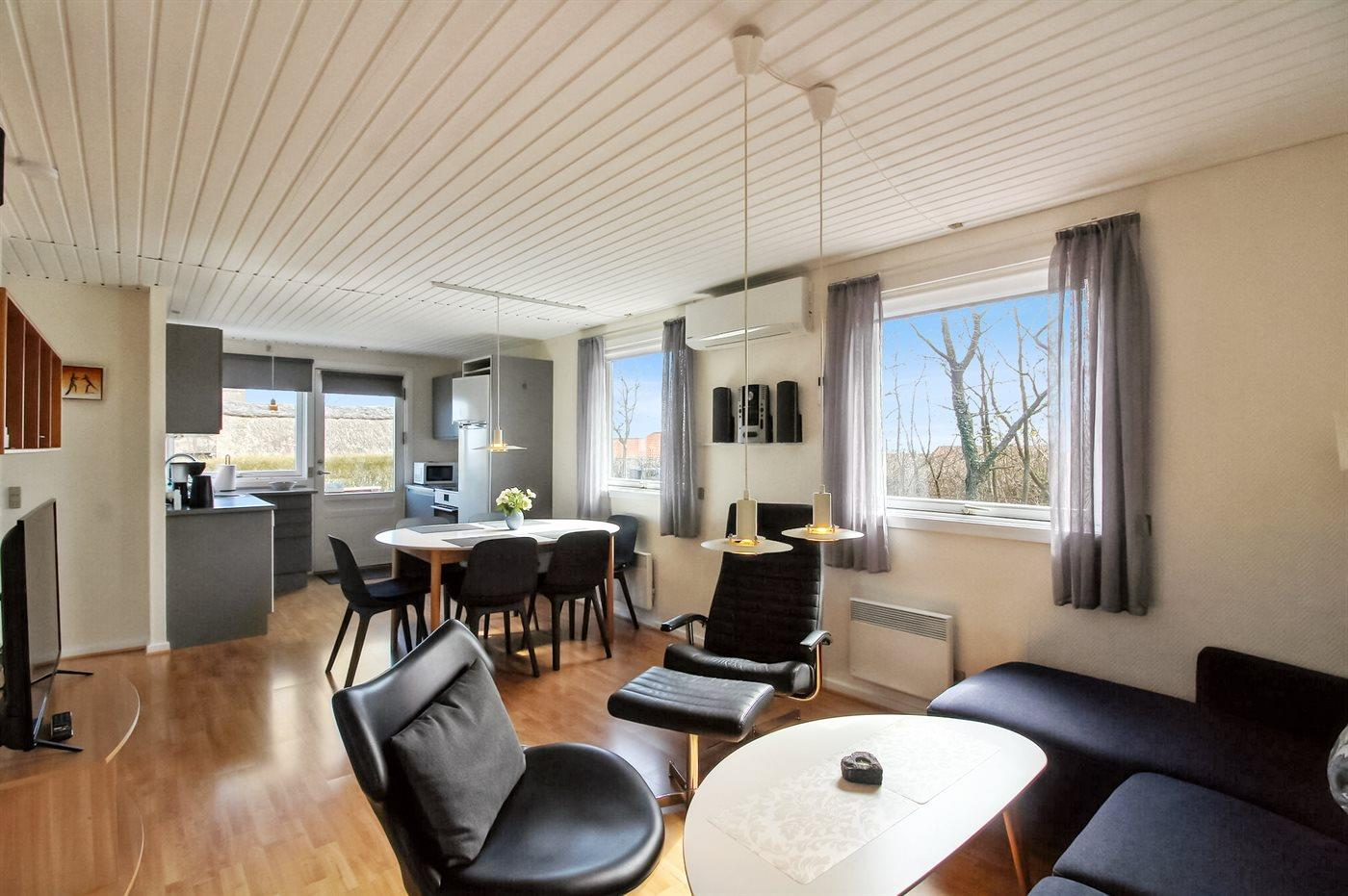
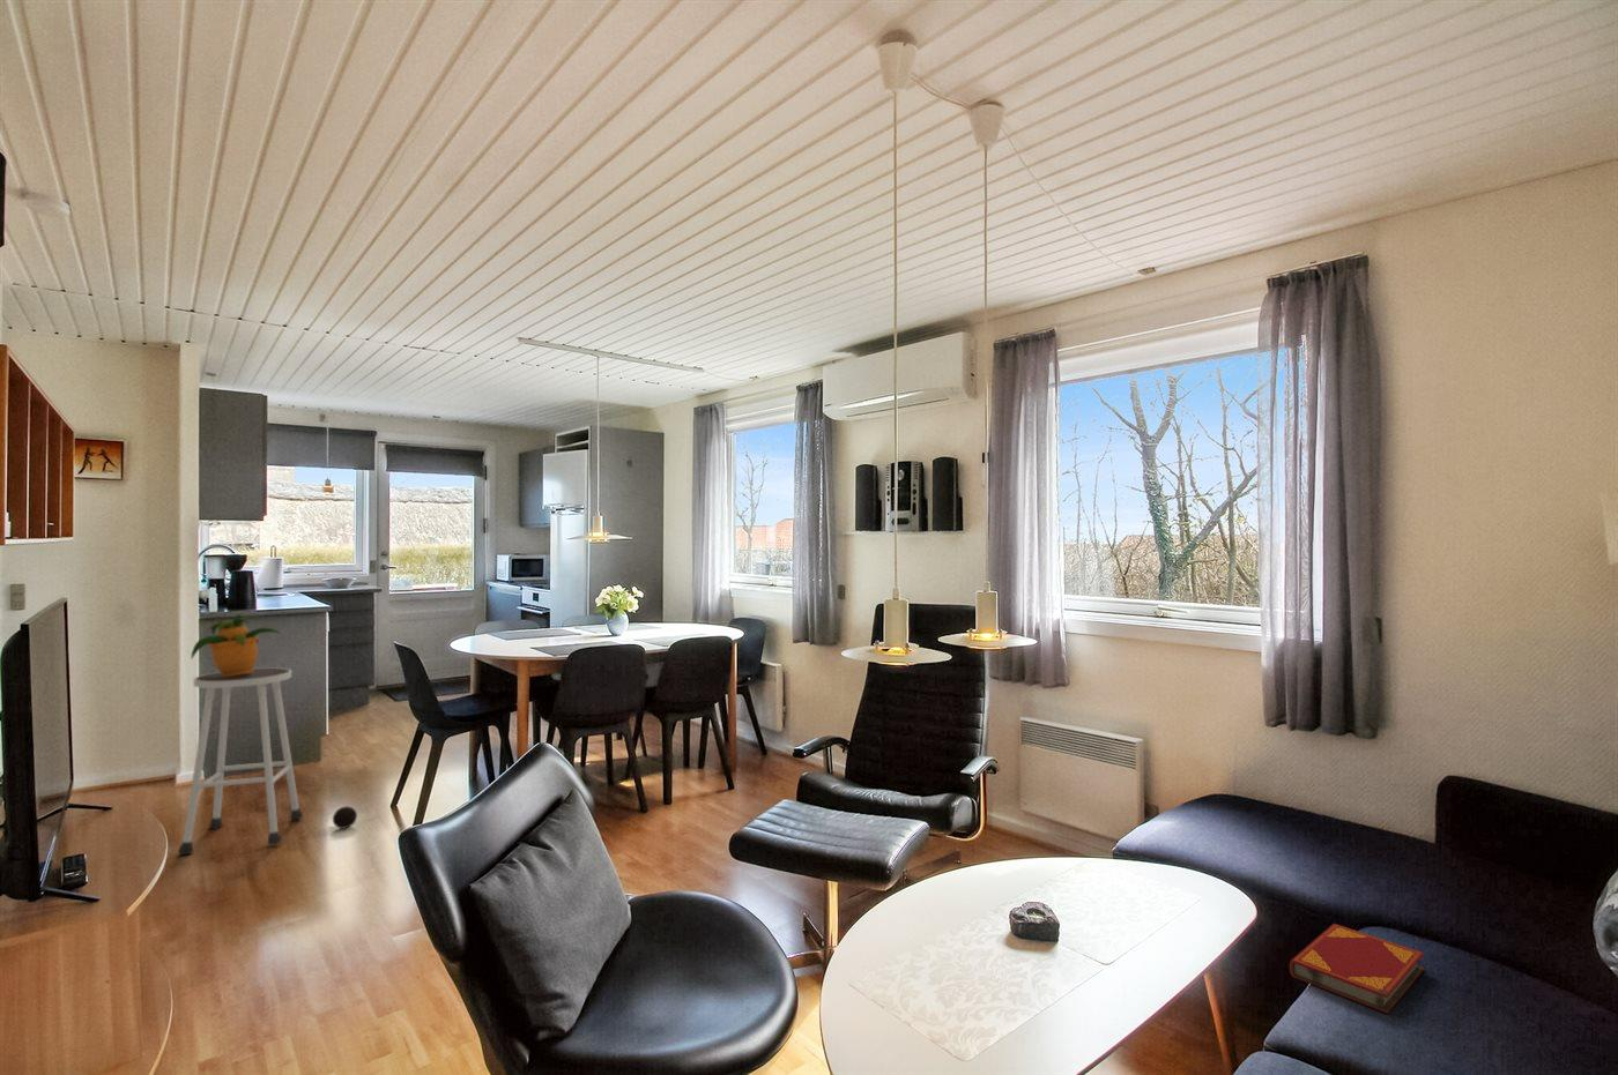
+ decorative ball [331,805,358,830]
+ stool [176,667,304,855]
+ hardback book [1289,923,1425,1015]
+ potted plant [190,612,283,677]
